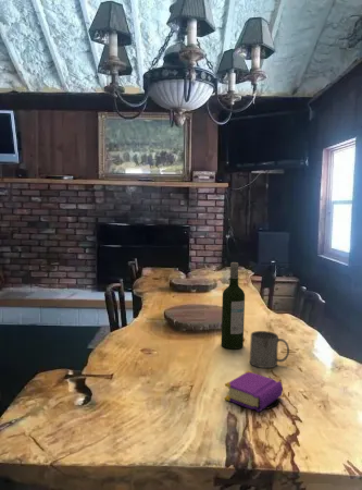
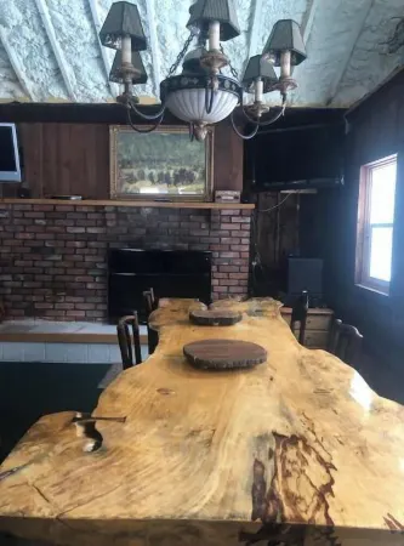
- book [224,370,284,413]
- mug [249,330,290,369]
- wine bottle [221,261,246,351]
